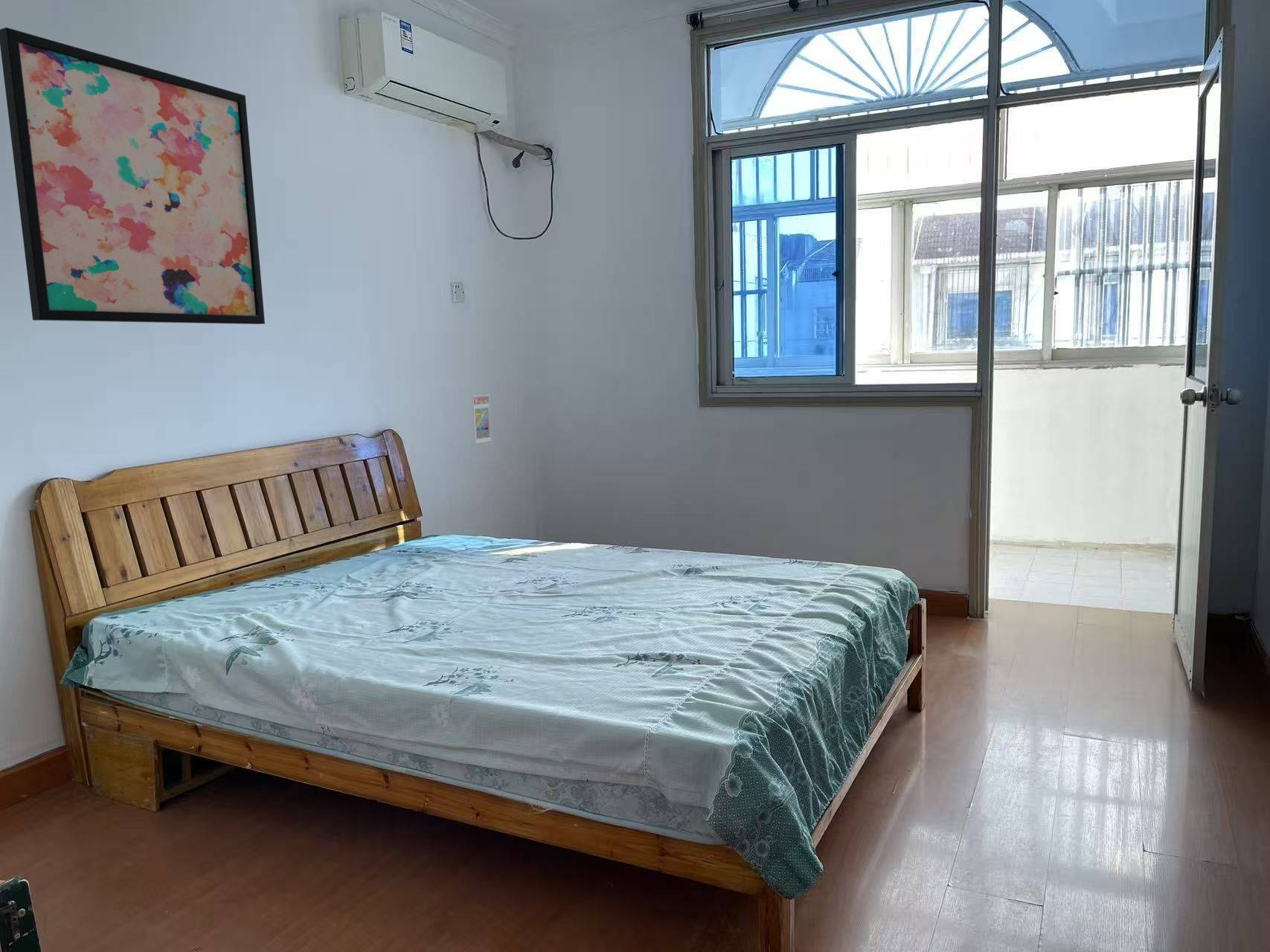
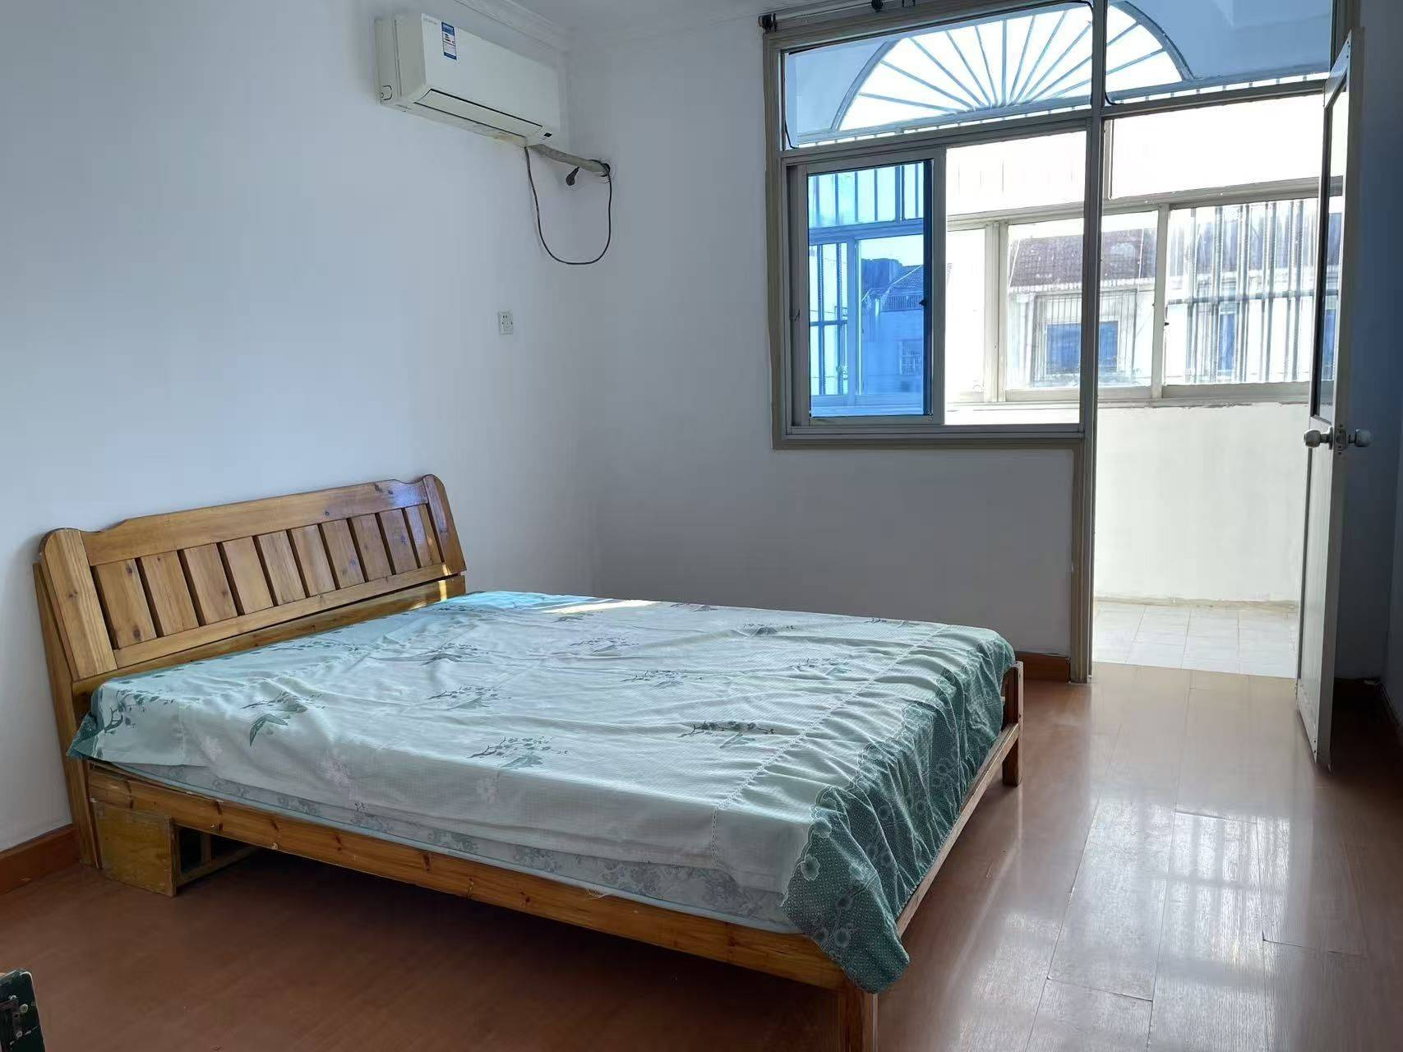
- trading card display case [471,393,493,444]
- wall art [0,27,266,325]
